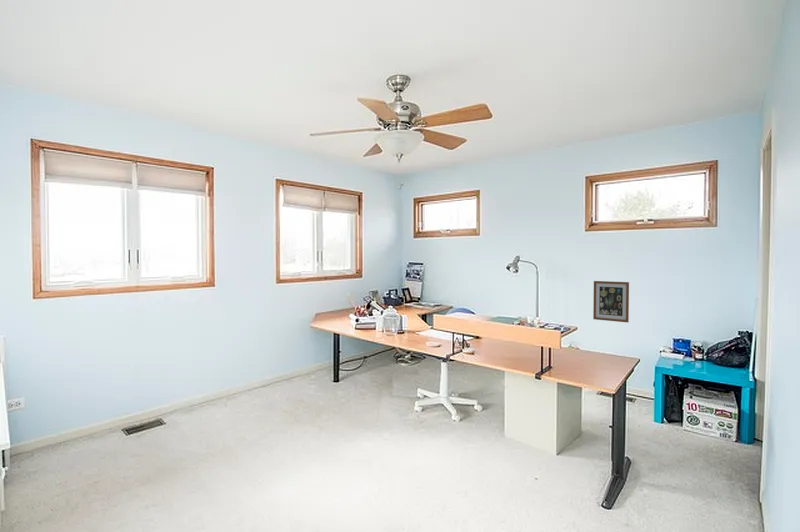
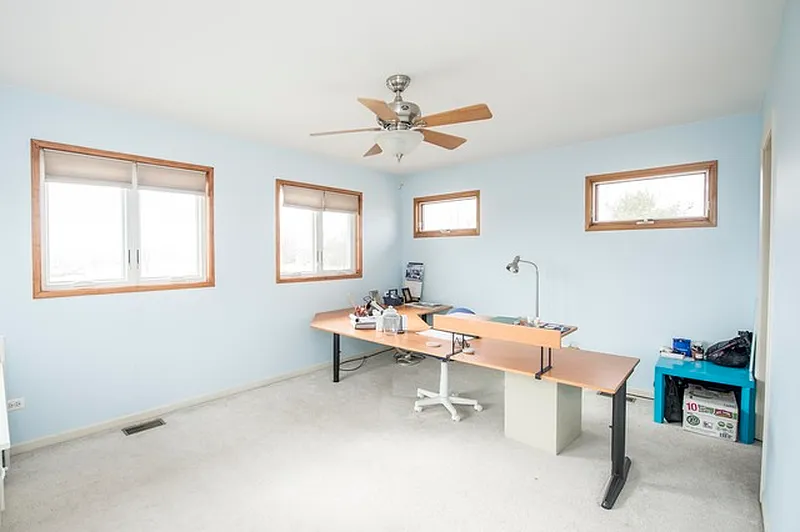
- wall art [592,280,630,323]
